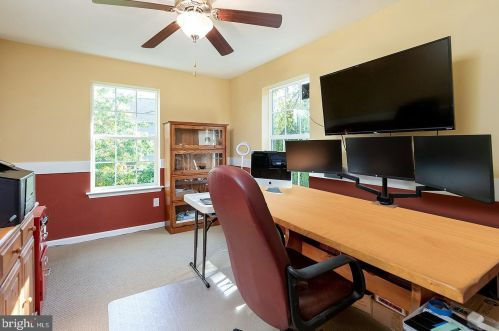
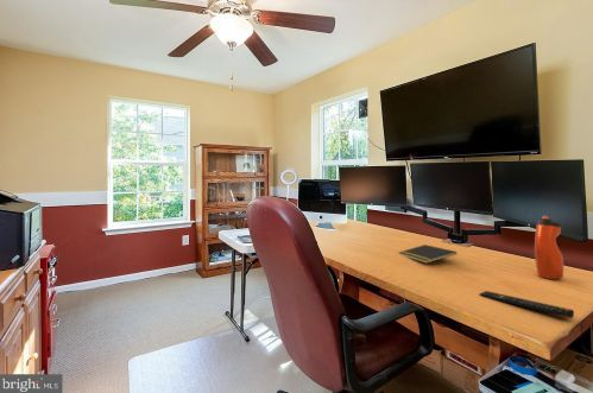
+ water bottle [534,215,564,280]
+ remote control [478,290,575,319]
+ notepad [397,243,458,265]
